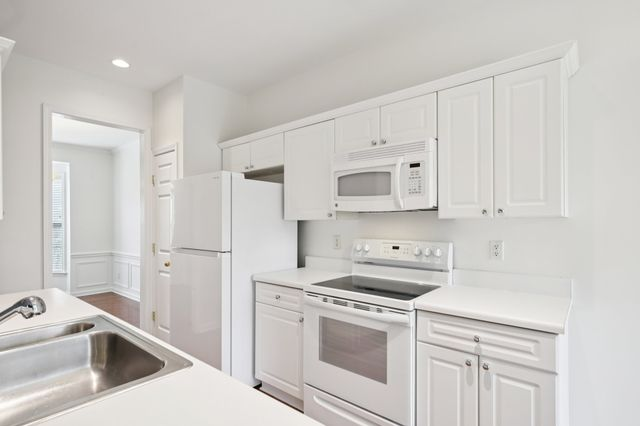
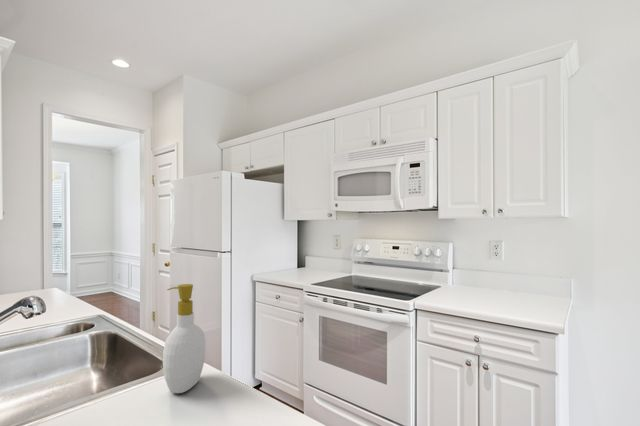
+ soap bottle [162,283,206,394]
